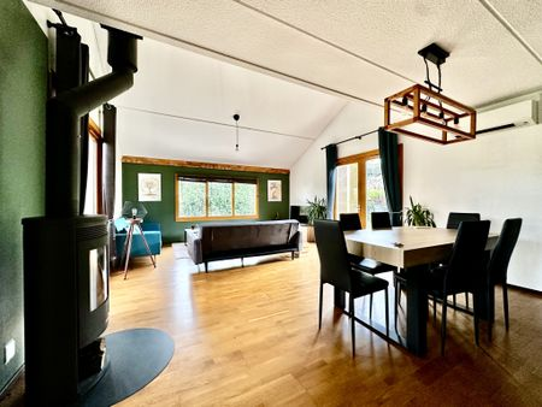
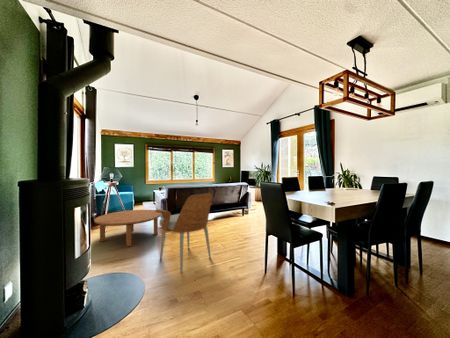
+ armchair [154,192,213,273]
+ coffee table [93,209,162,248]
